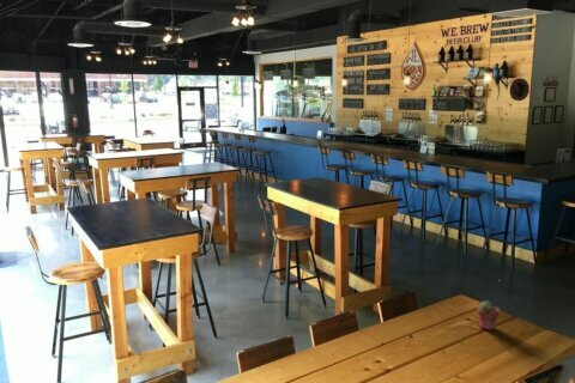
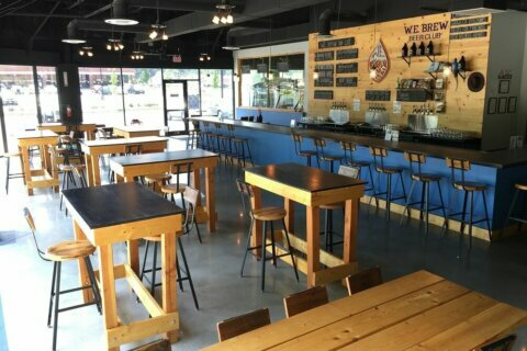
- potted succulent [476,299,501,332]
